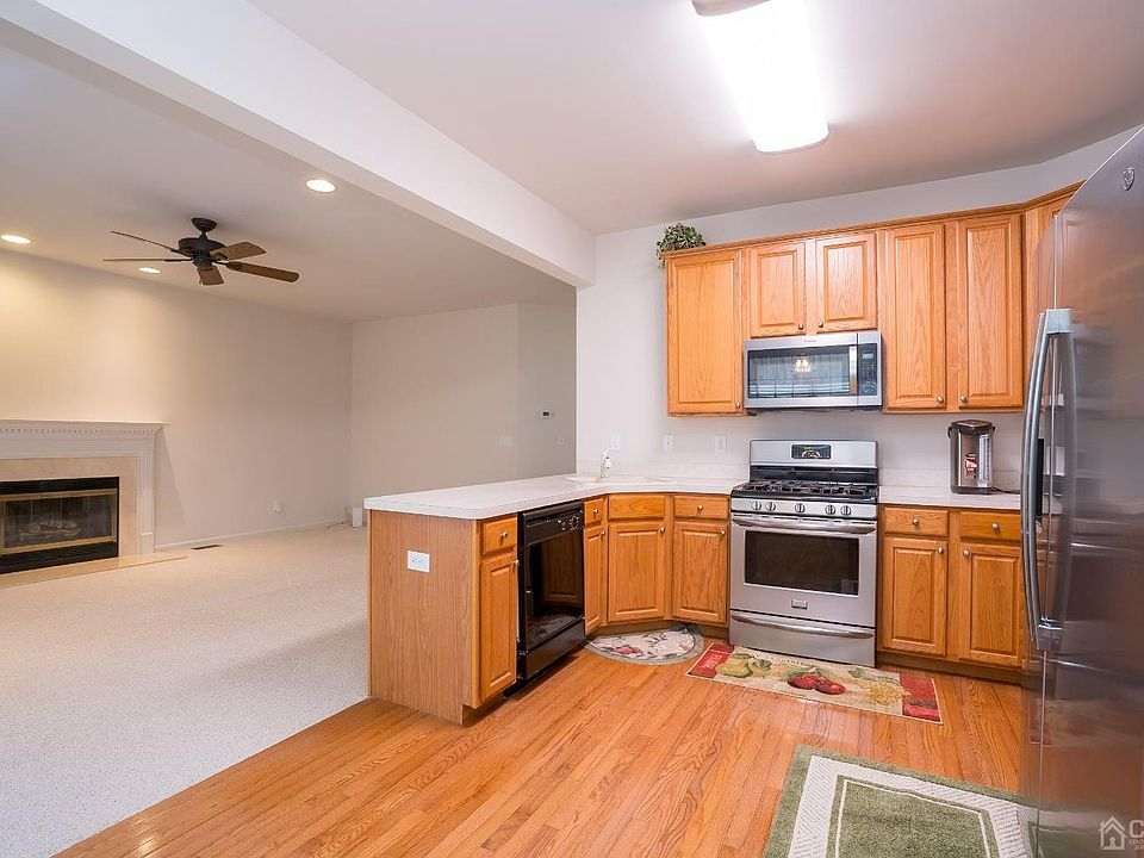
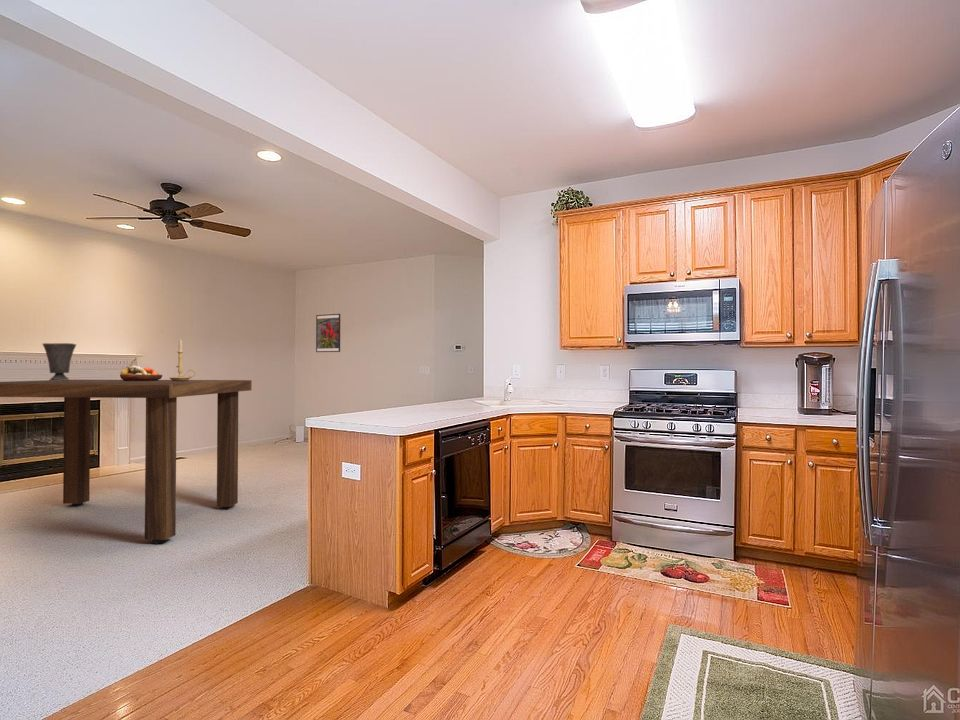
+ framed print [315,313,341,353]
+ candle holder [168,339,197,381]
+ dining table [0,379,253,545]
+ fruit bowl [119,364,163,381]
+ vase [42,342,77,381]
